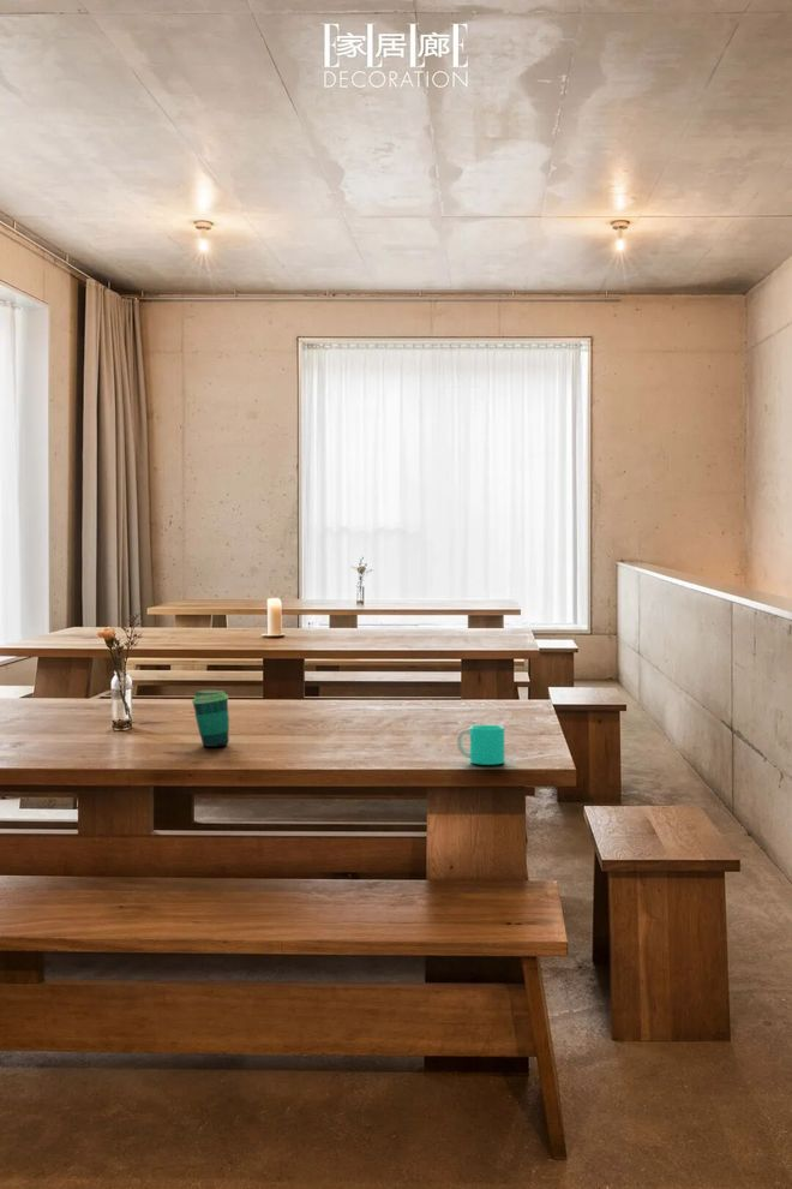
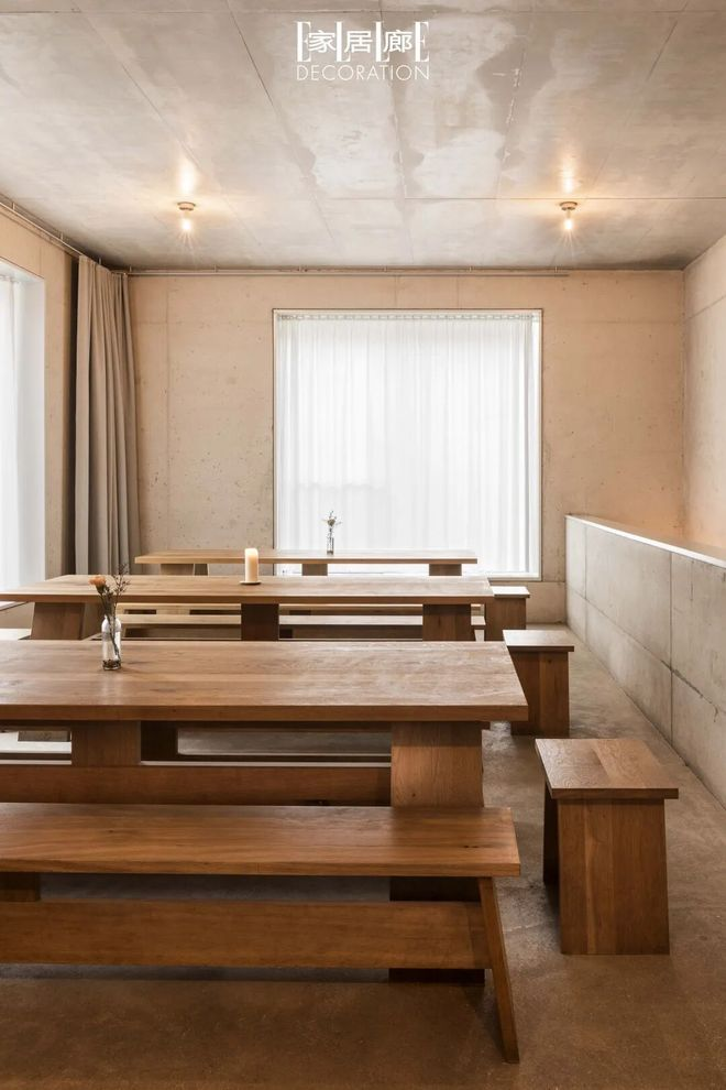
- cup [456,724,505,766]
- cup [191,689,230,748]
